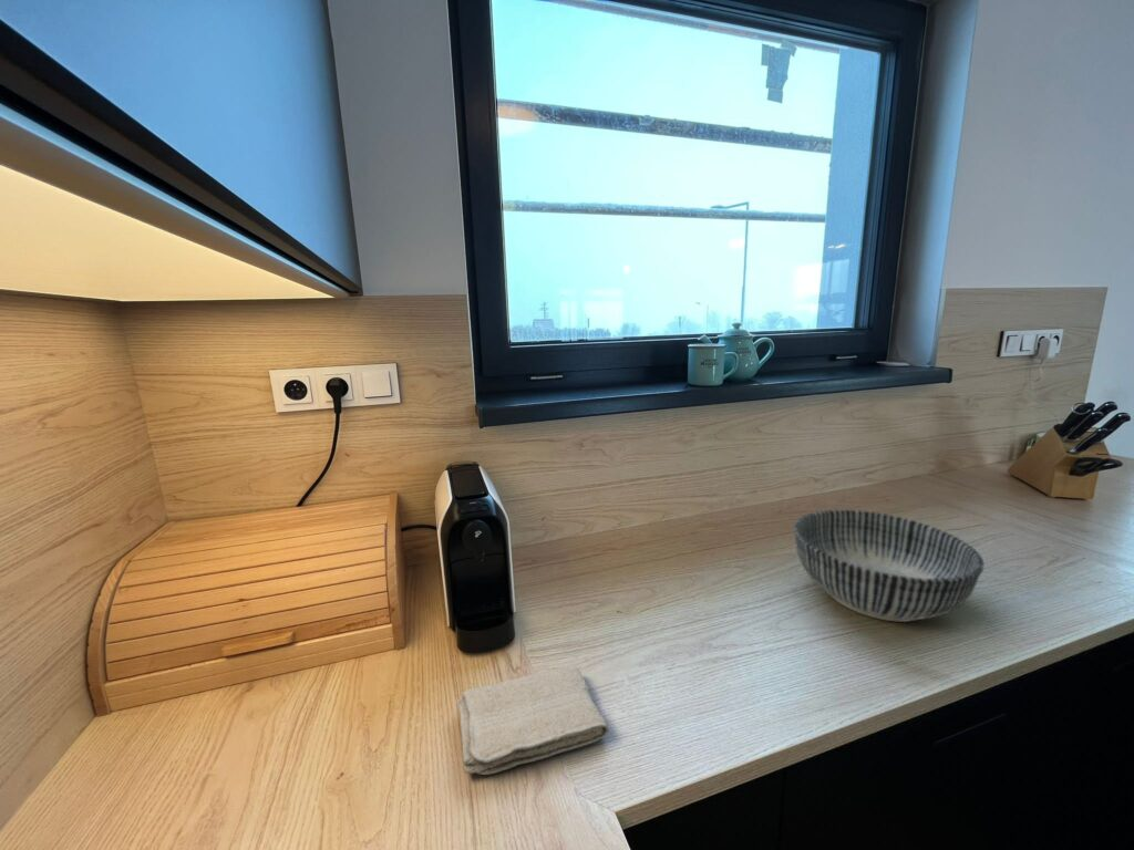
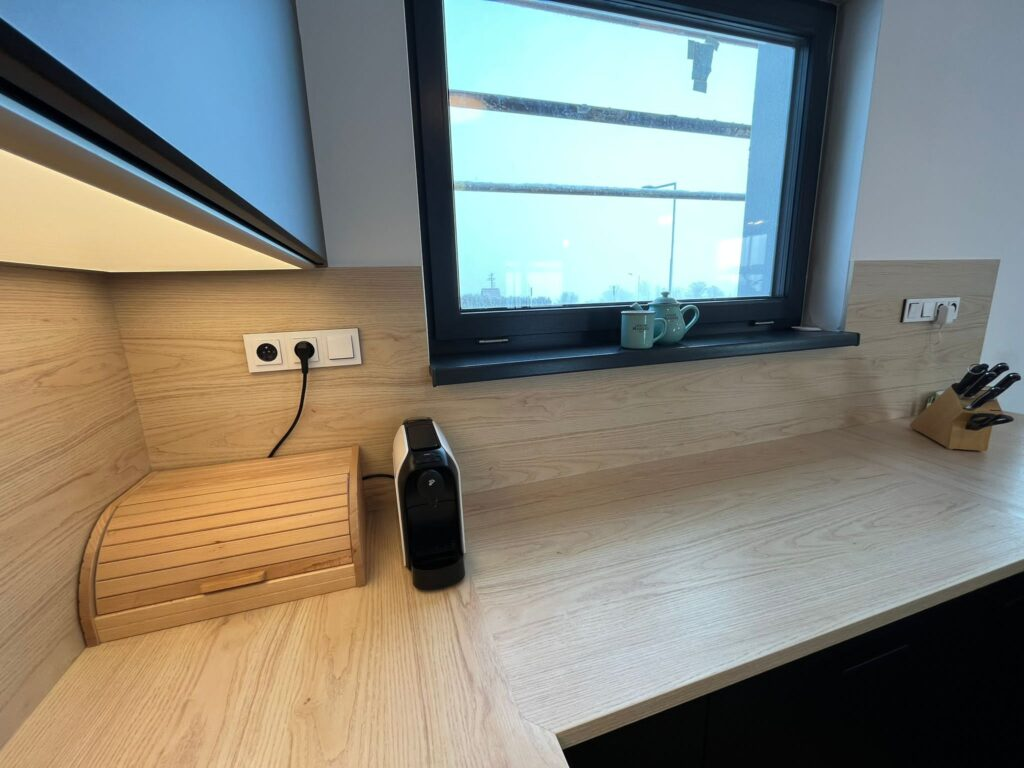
- washcloth [456,665,610,776]
- bowl [793,509,986,623]
